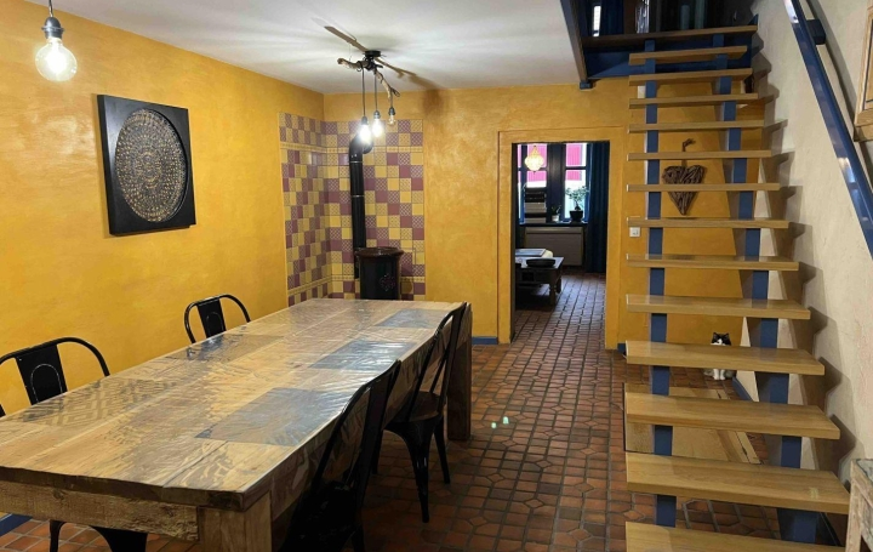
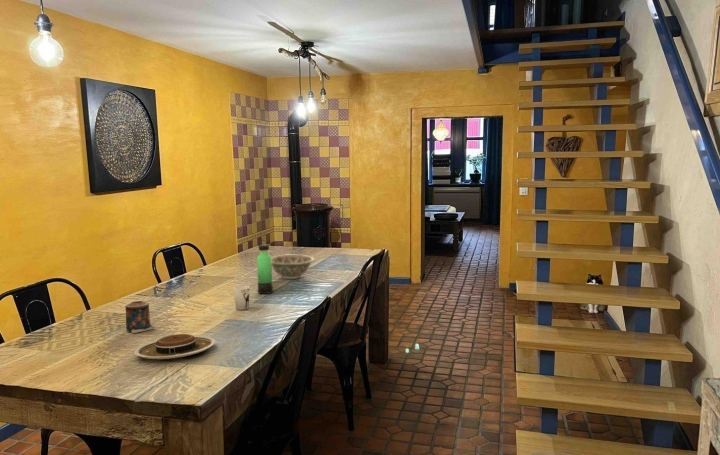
+ plate [134,333,216,360]
+ decorative bowl [271,254,316,280]
+ cup [233,285,251,311]
+ thermos bottle [256,239,274,295]
+ candle [124,300,156,334]
